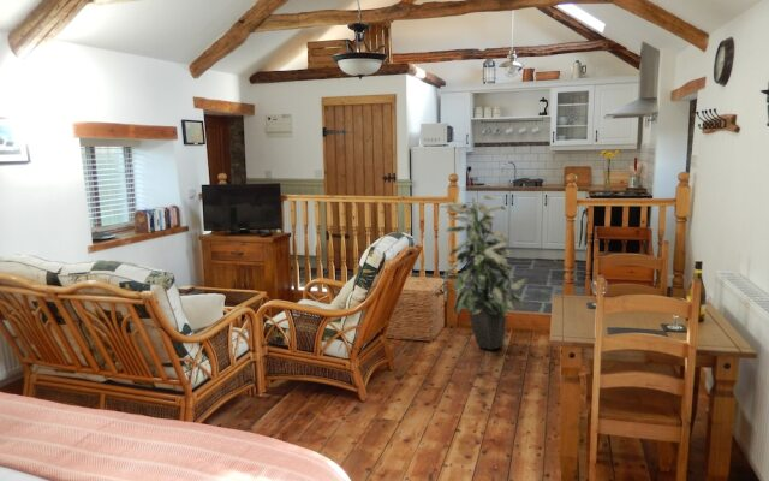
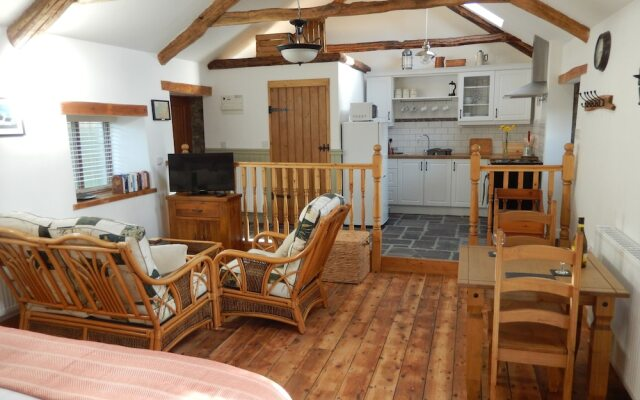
- indoor plant [439,194,530,351]
